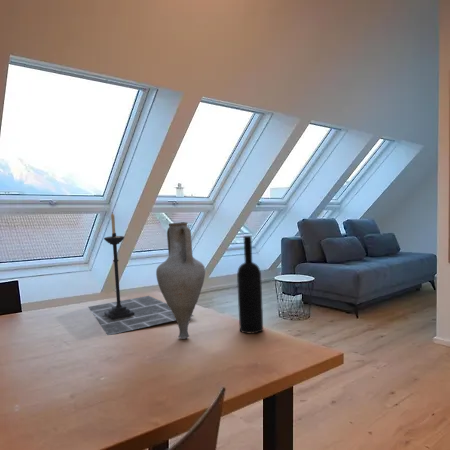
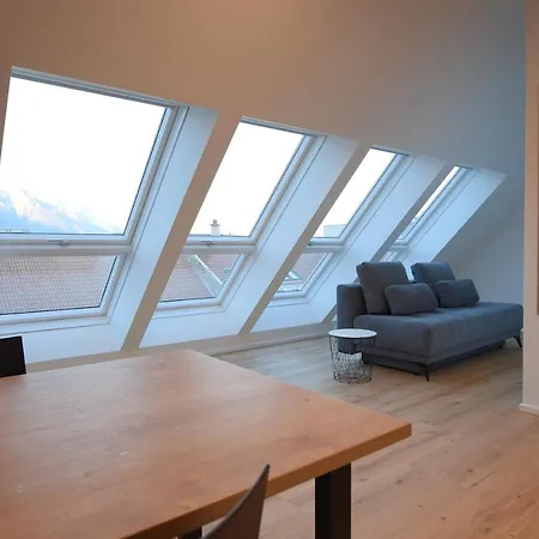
- wine bottle [236,235,264,334]
- vase [155,221,206,340]
- candle [87,211,194,336]
